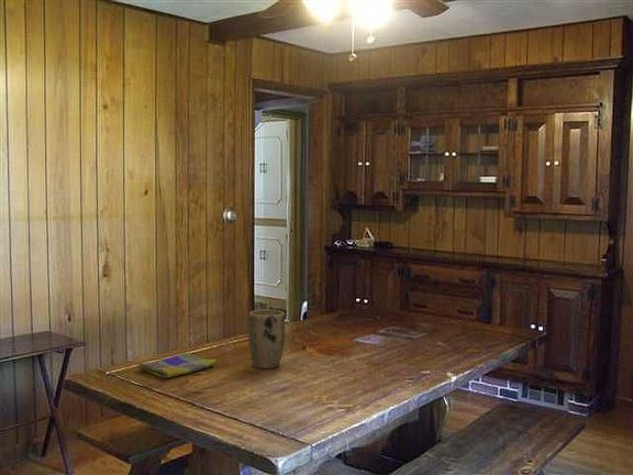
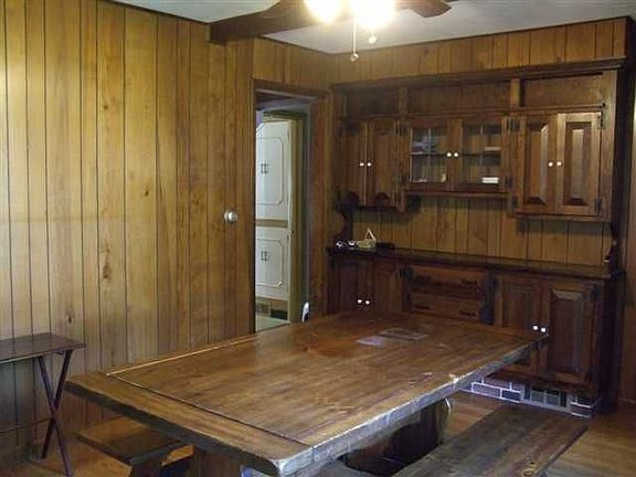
- plant pot [247,309,286,369]
- dish towel [135,352,218,379]
